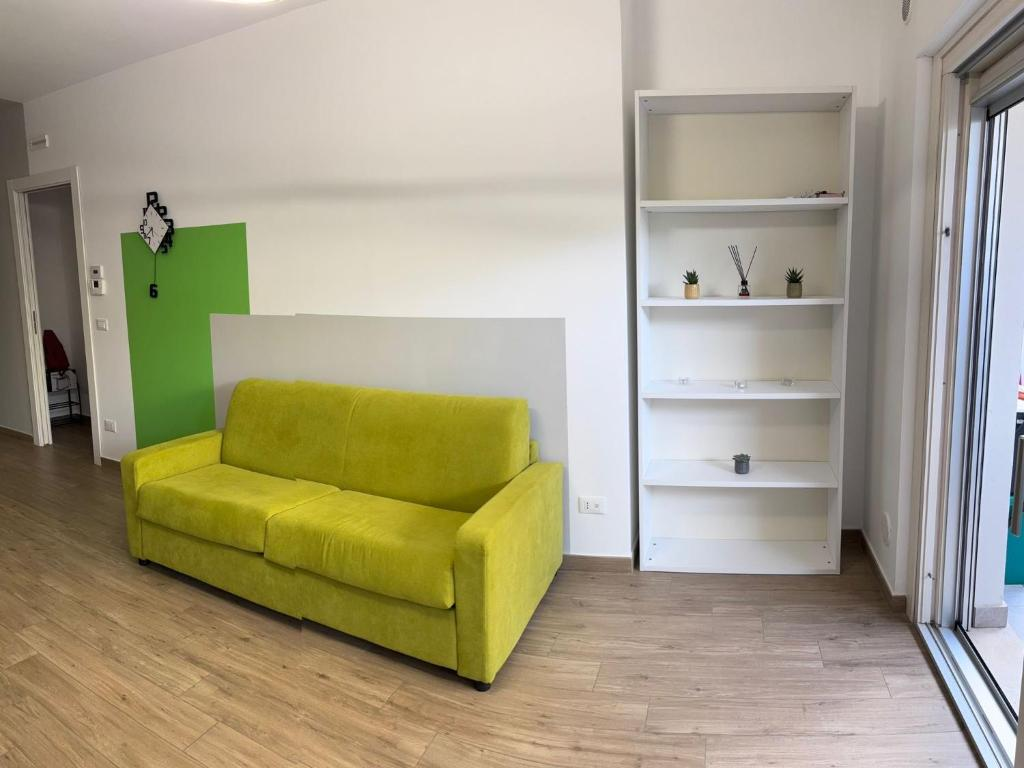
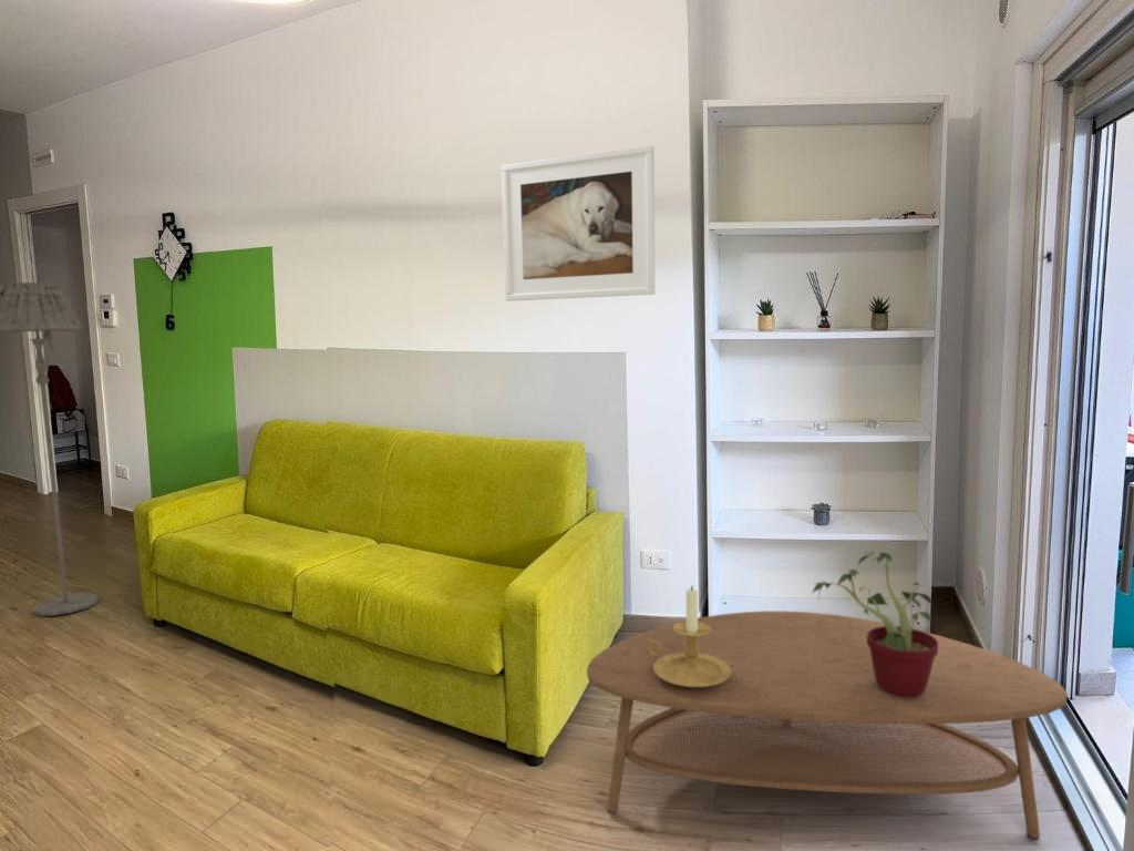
+ floor lamp [0,281,100,617]
+ coffee table [586,611,1068,840]
+ candle holder [647,584,731,687]
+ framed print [501,144,657,303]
+ potted plant [811,545,938,698]
